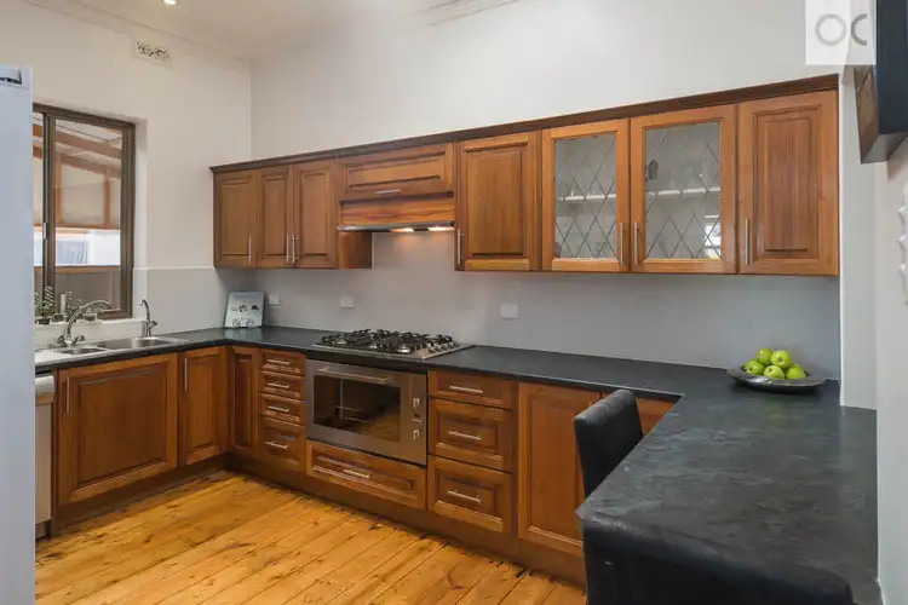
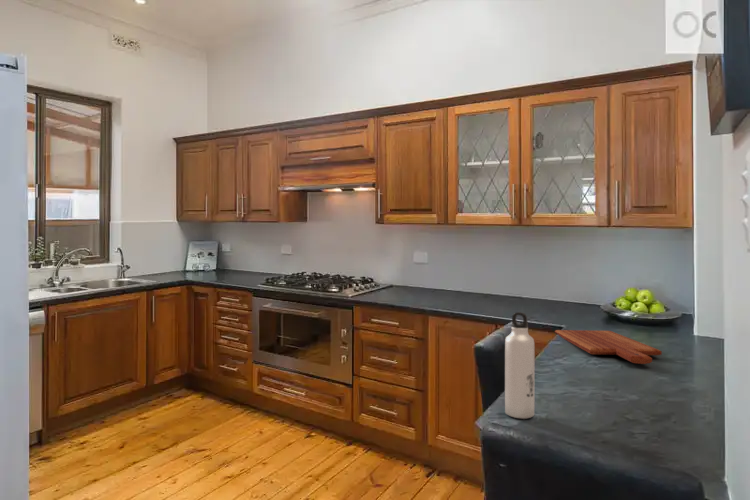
+ water bottle [504,311,535,420]
+ cutting board [554,329,663,365]
